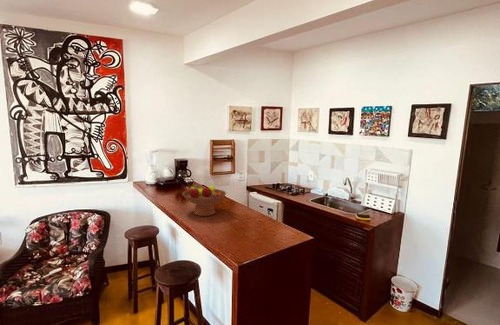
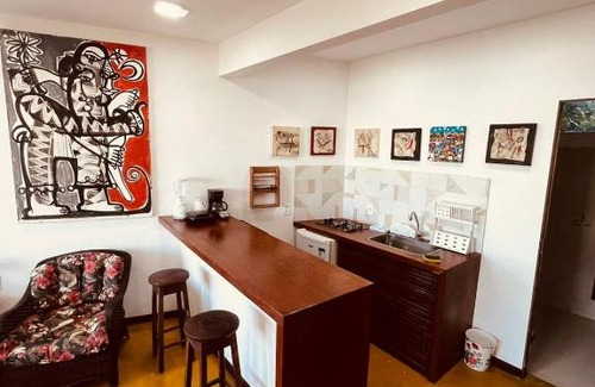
- fruit bowl [181,183,227,217]
